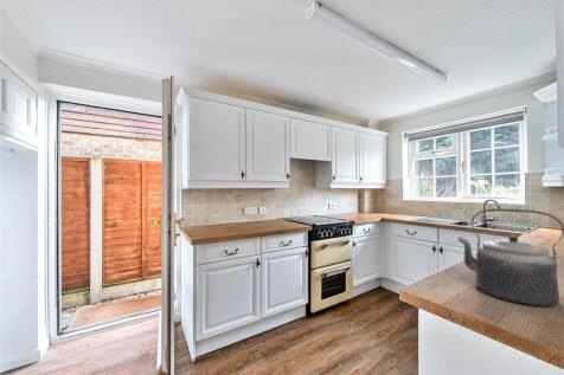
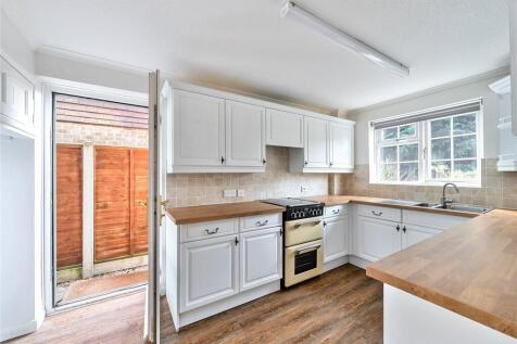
- kettle [456,207,564,308]
